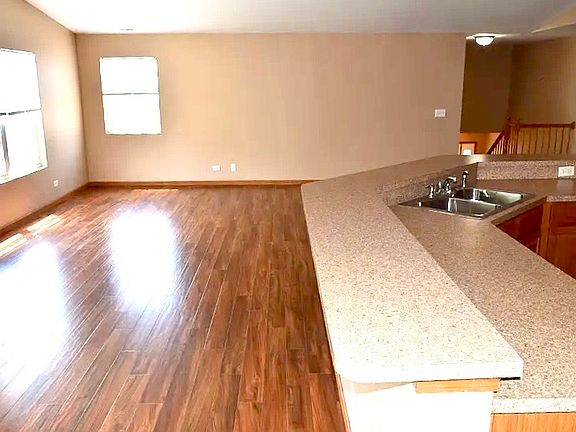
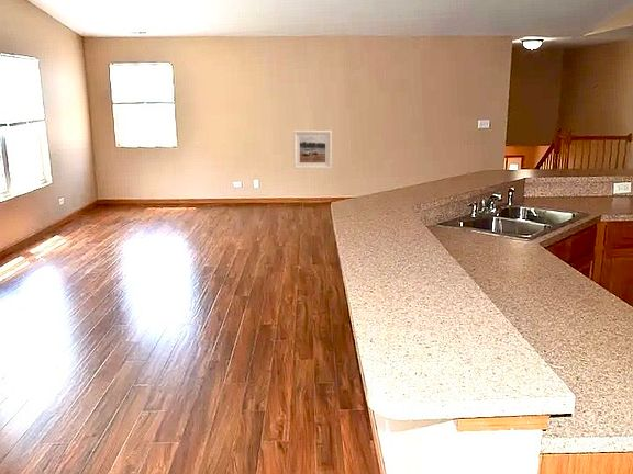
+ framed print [292,129,333,170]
